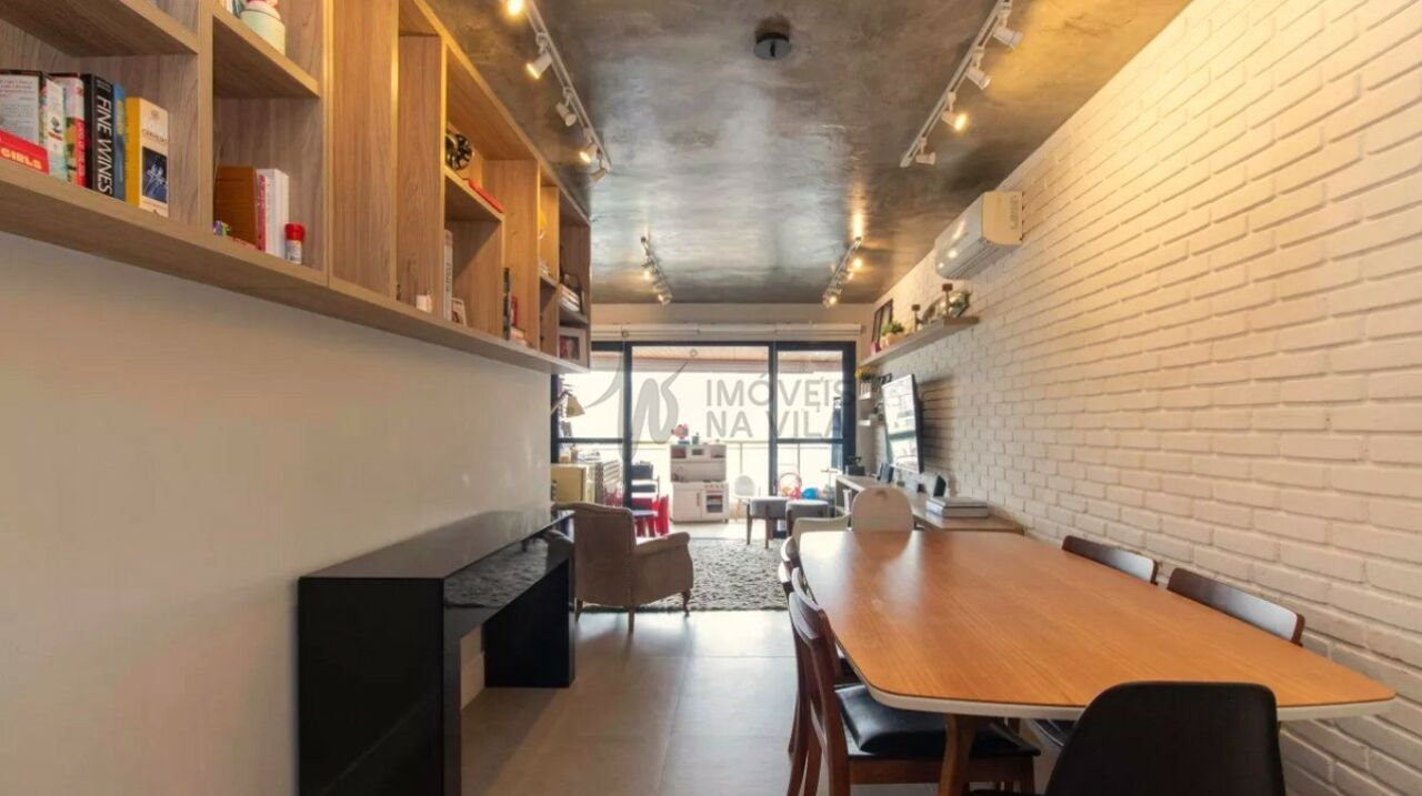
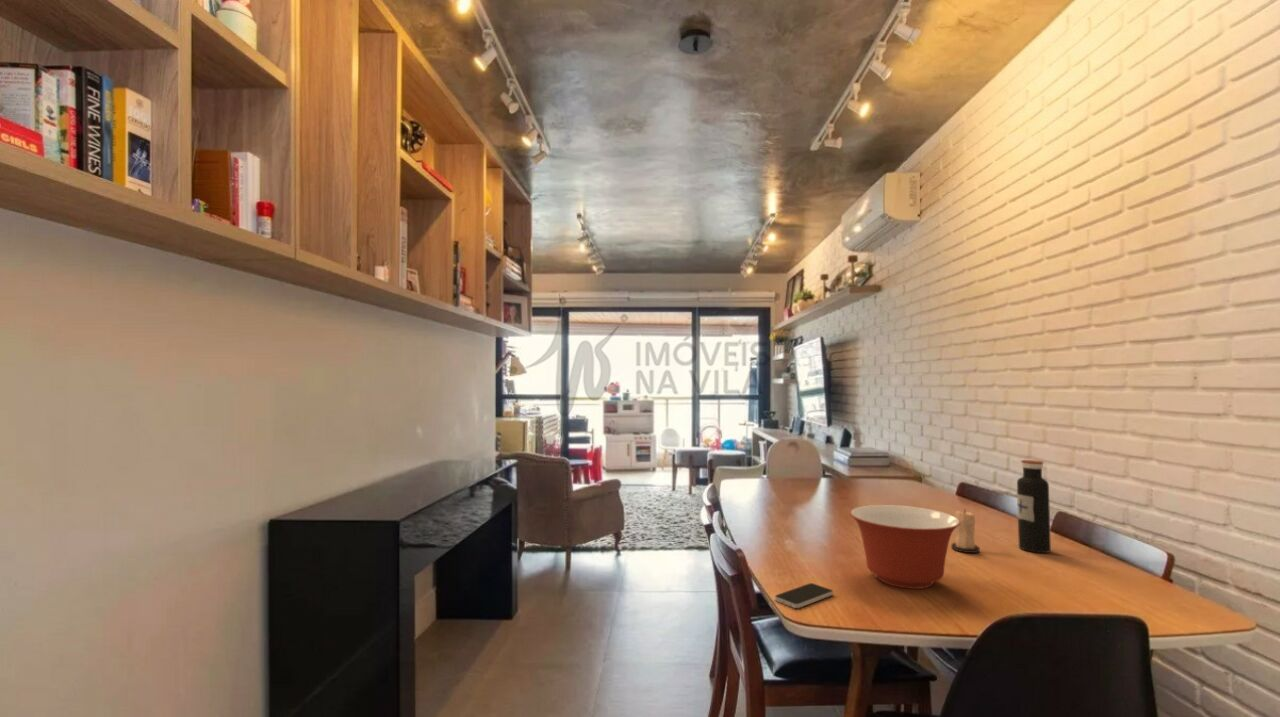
+ mixing bowl [849,504,960,590]
+ smartphone [774,582,835,609]
+ water bottle [1016,459,1052,554]
+ candle [950,508,981,554]
